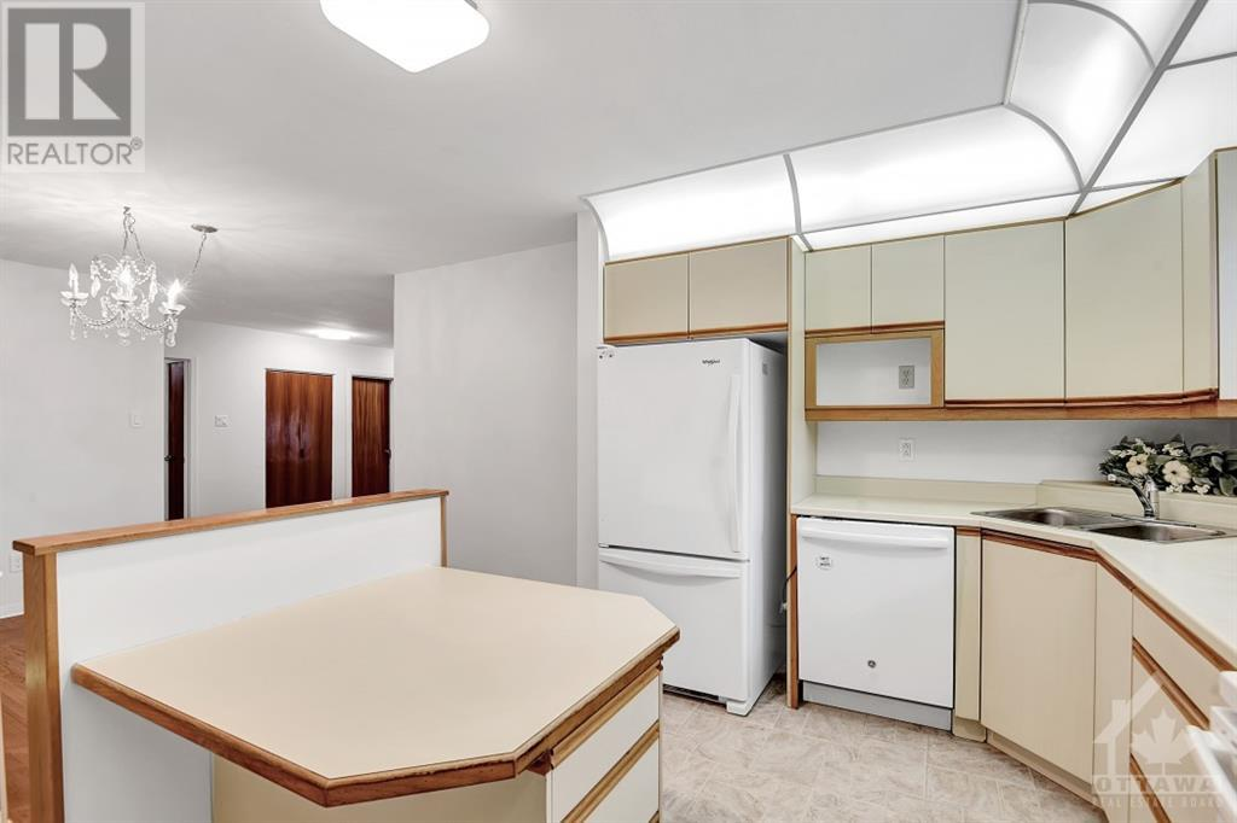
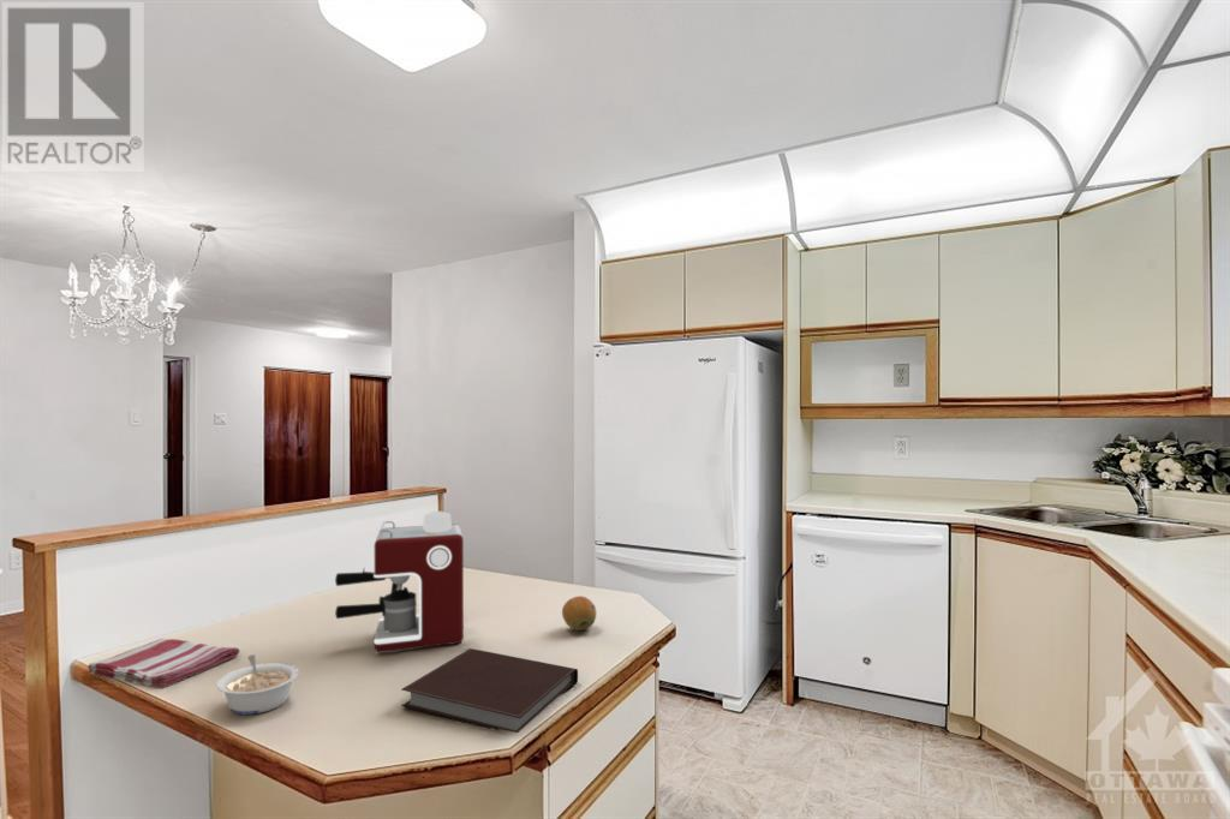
+ coffee maker [334,510,465,653]
+ dish towel [86,638,240,689]
+ fruit [561,594,597,632]
+ legume [215,653,300,716]
+ notebook [400,647,579,734]
